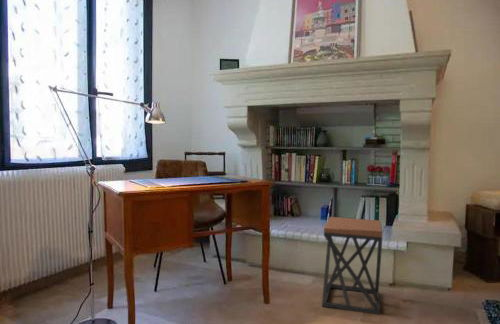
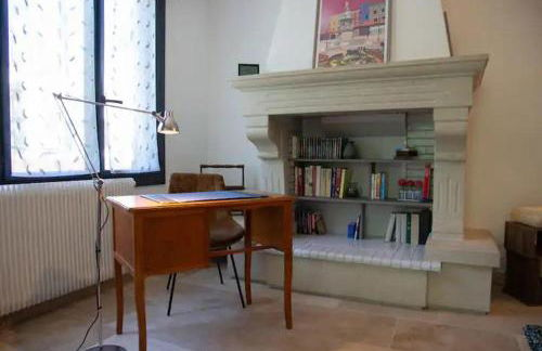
- stool [321,216,384,315]
